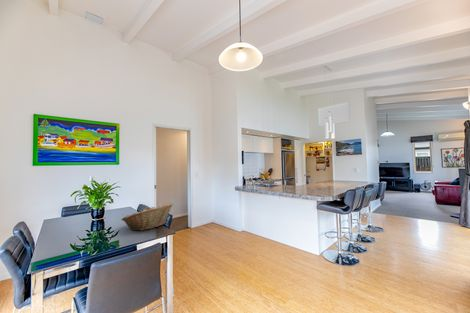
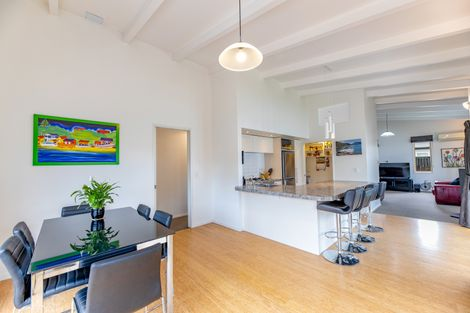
- fruit basket [120,202,174,232]
